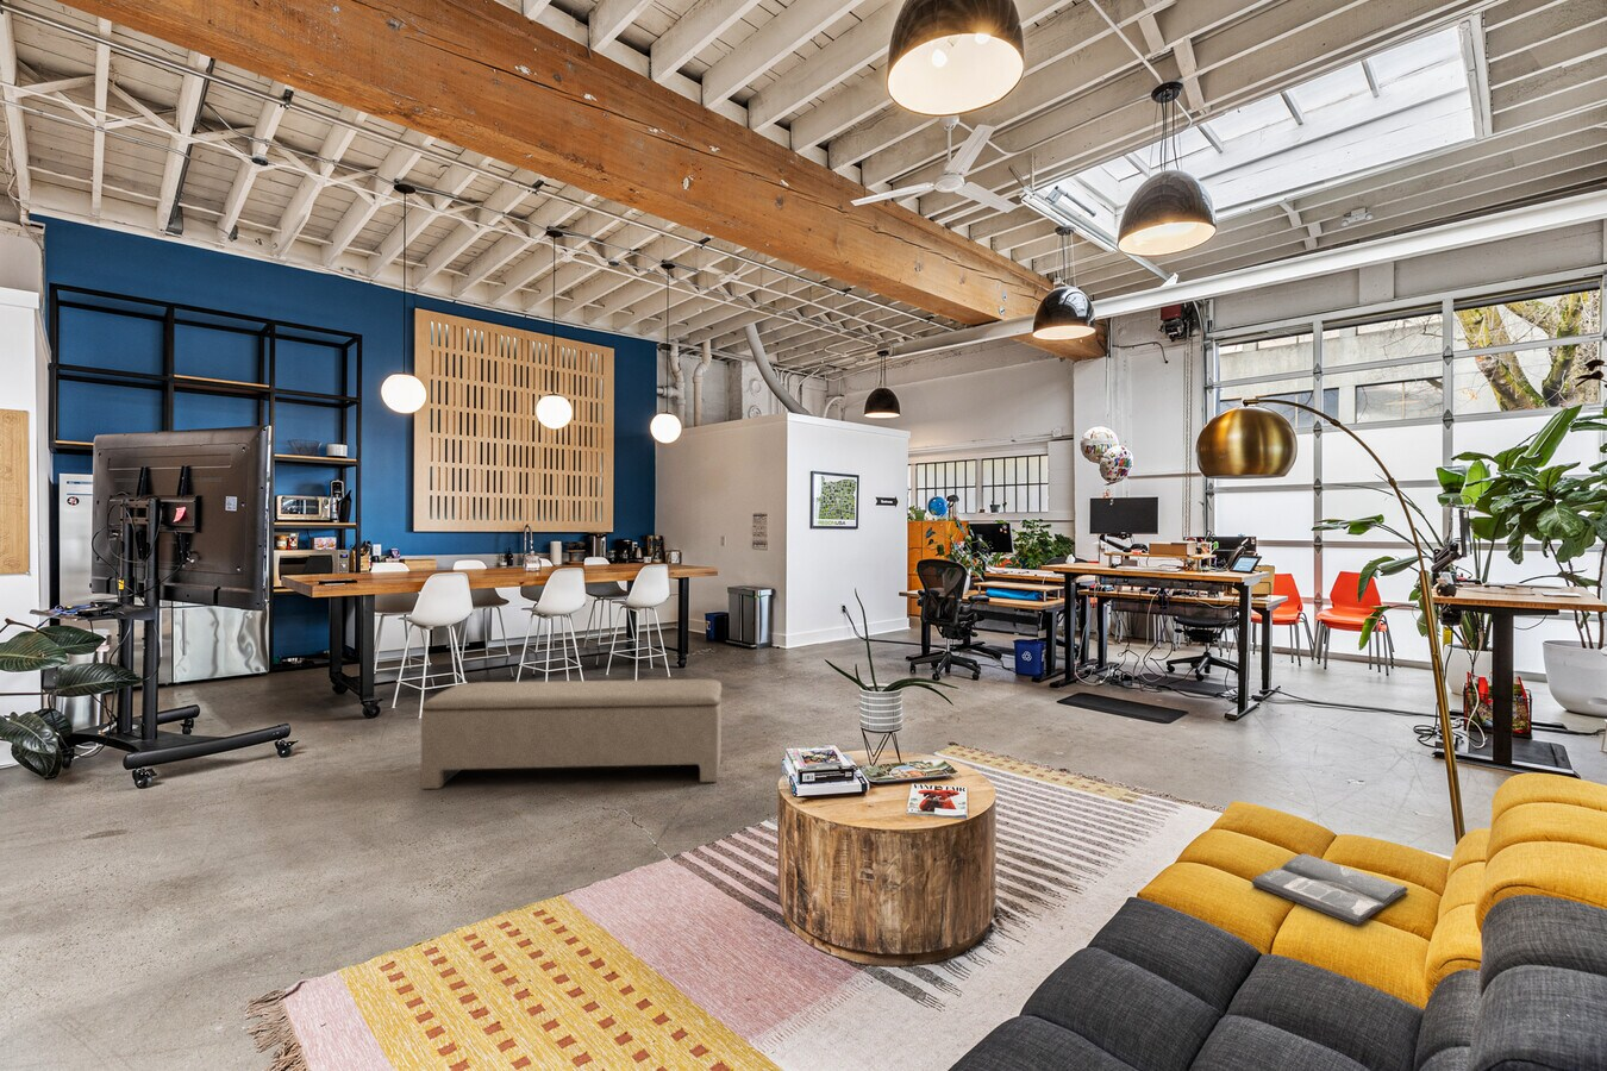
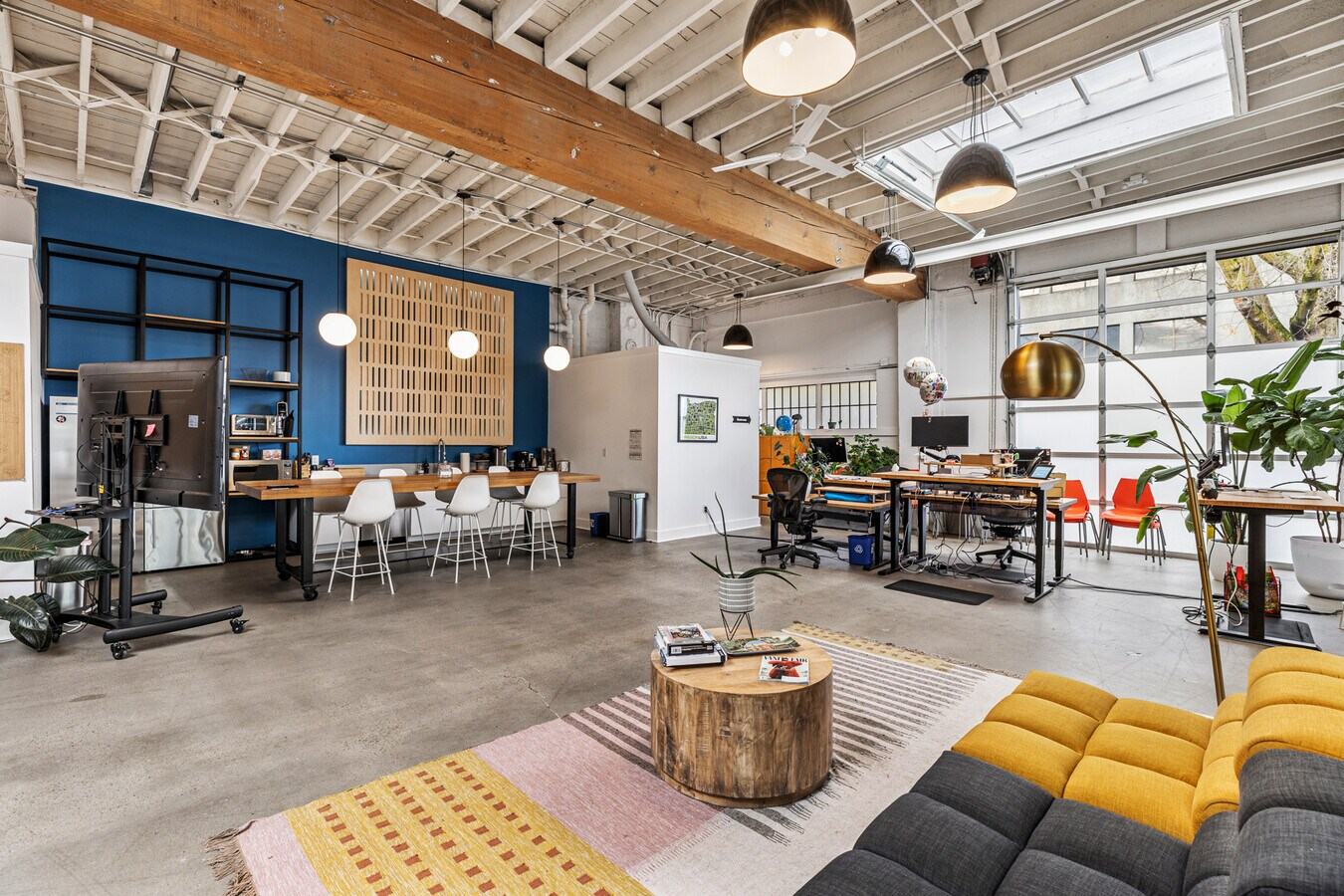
- magazine [1249,852,1410,926]
- bench [420,678,723,790]
